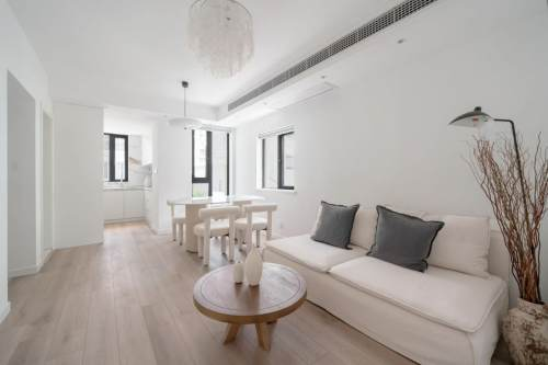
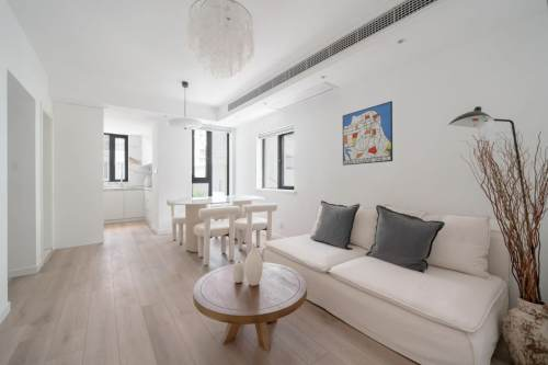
+ wall art [342,100,393,167]
